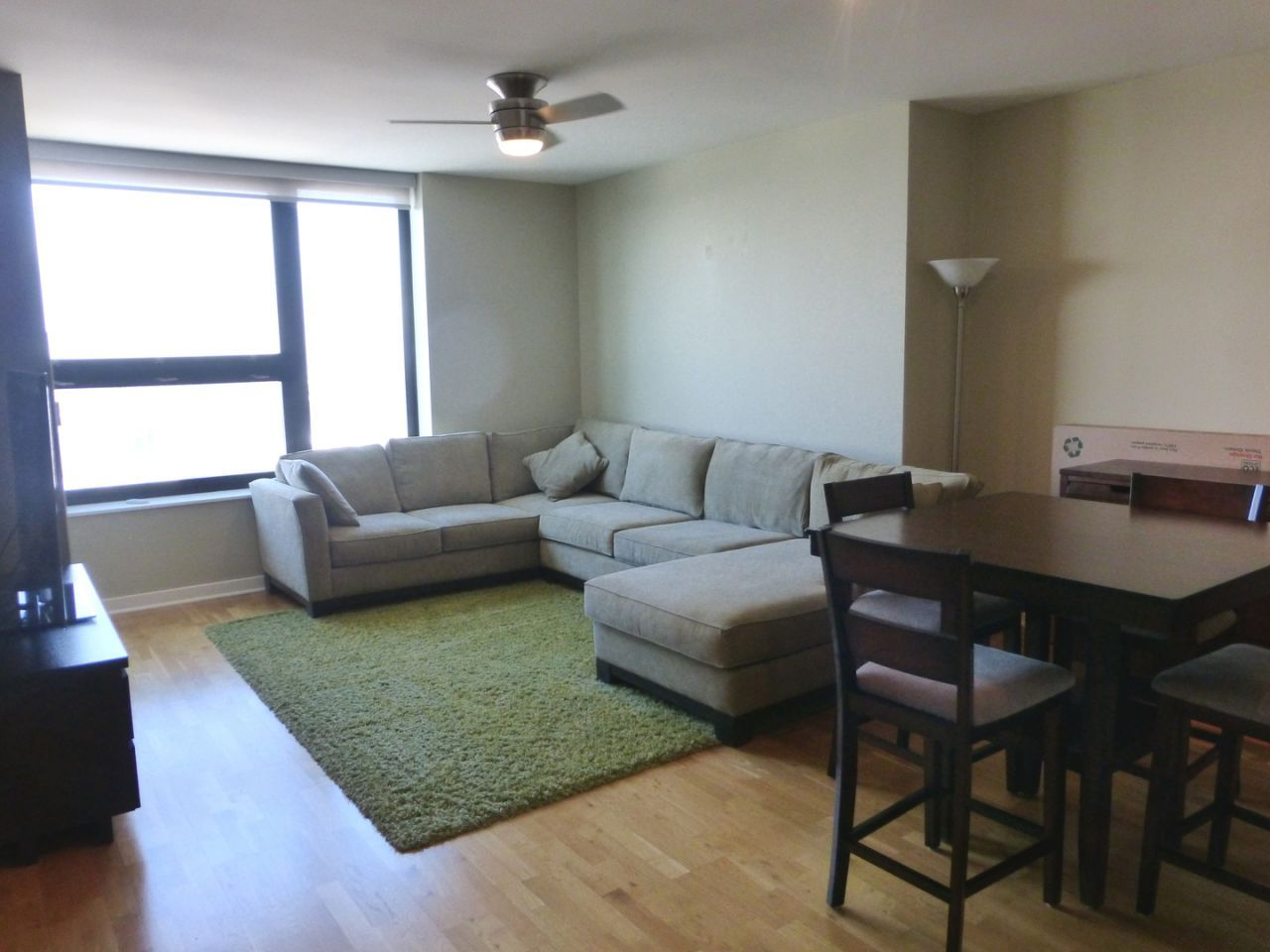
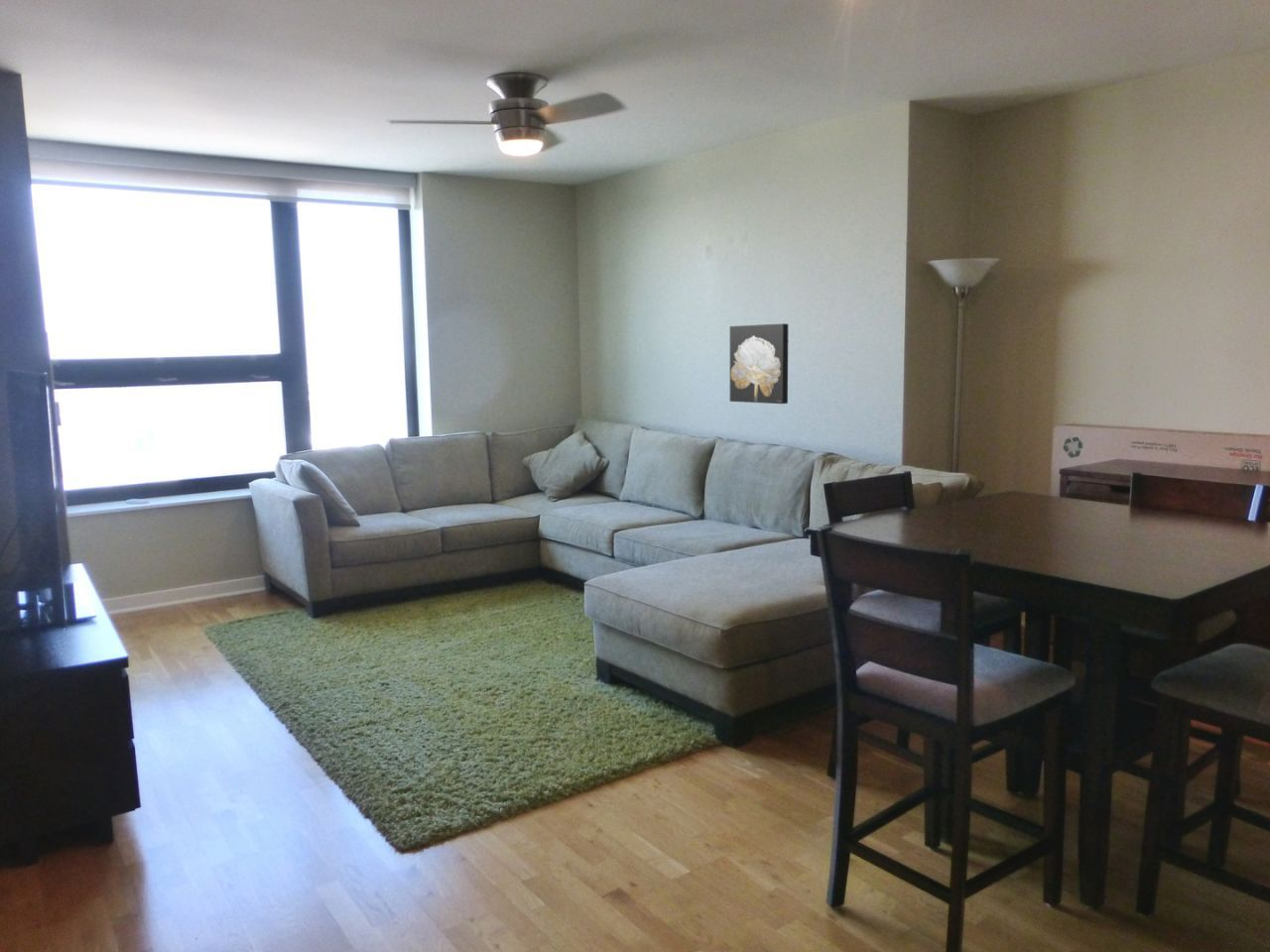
+ wall art [729,322,790,405]
